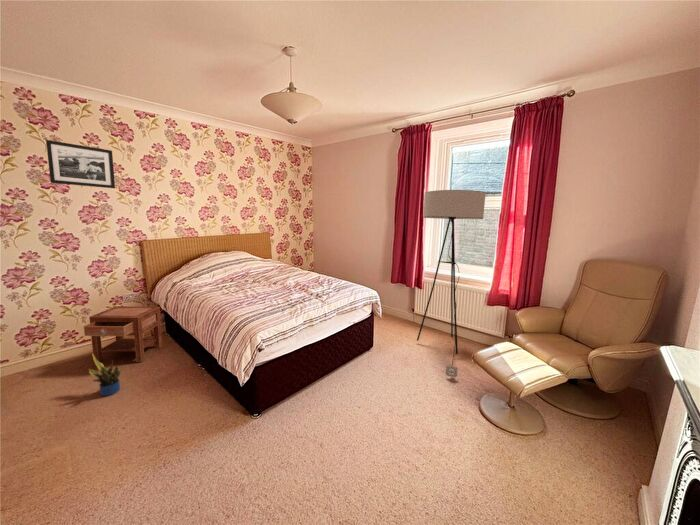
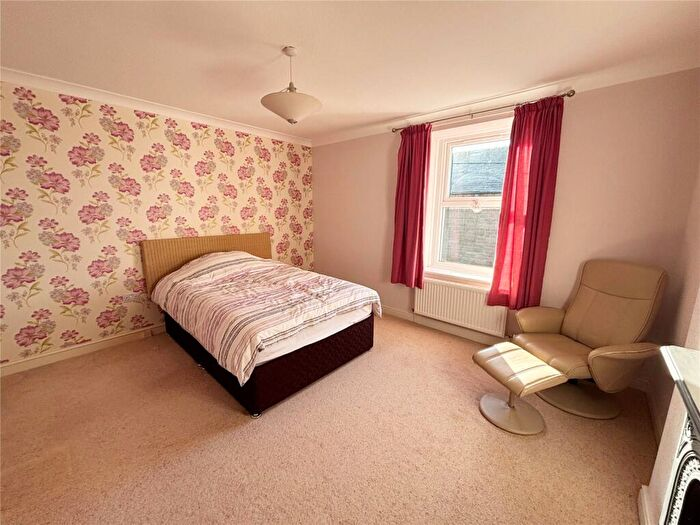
- floor lamp [416,189,487,378]
- potted plant [88,352,122,397]
- nightstand [83,305,163,363]
- picture frame [45,139,116,189]
